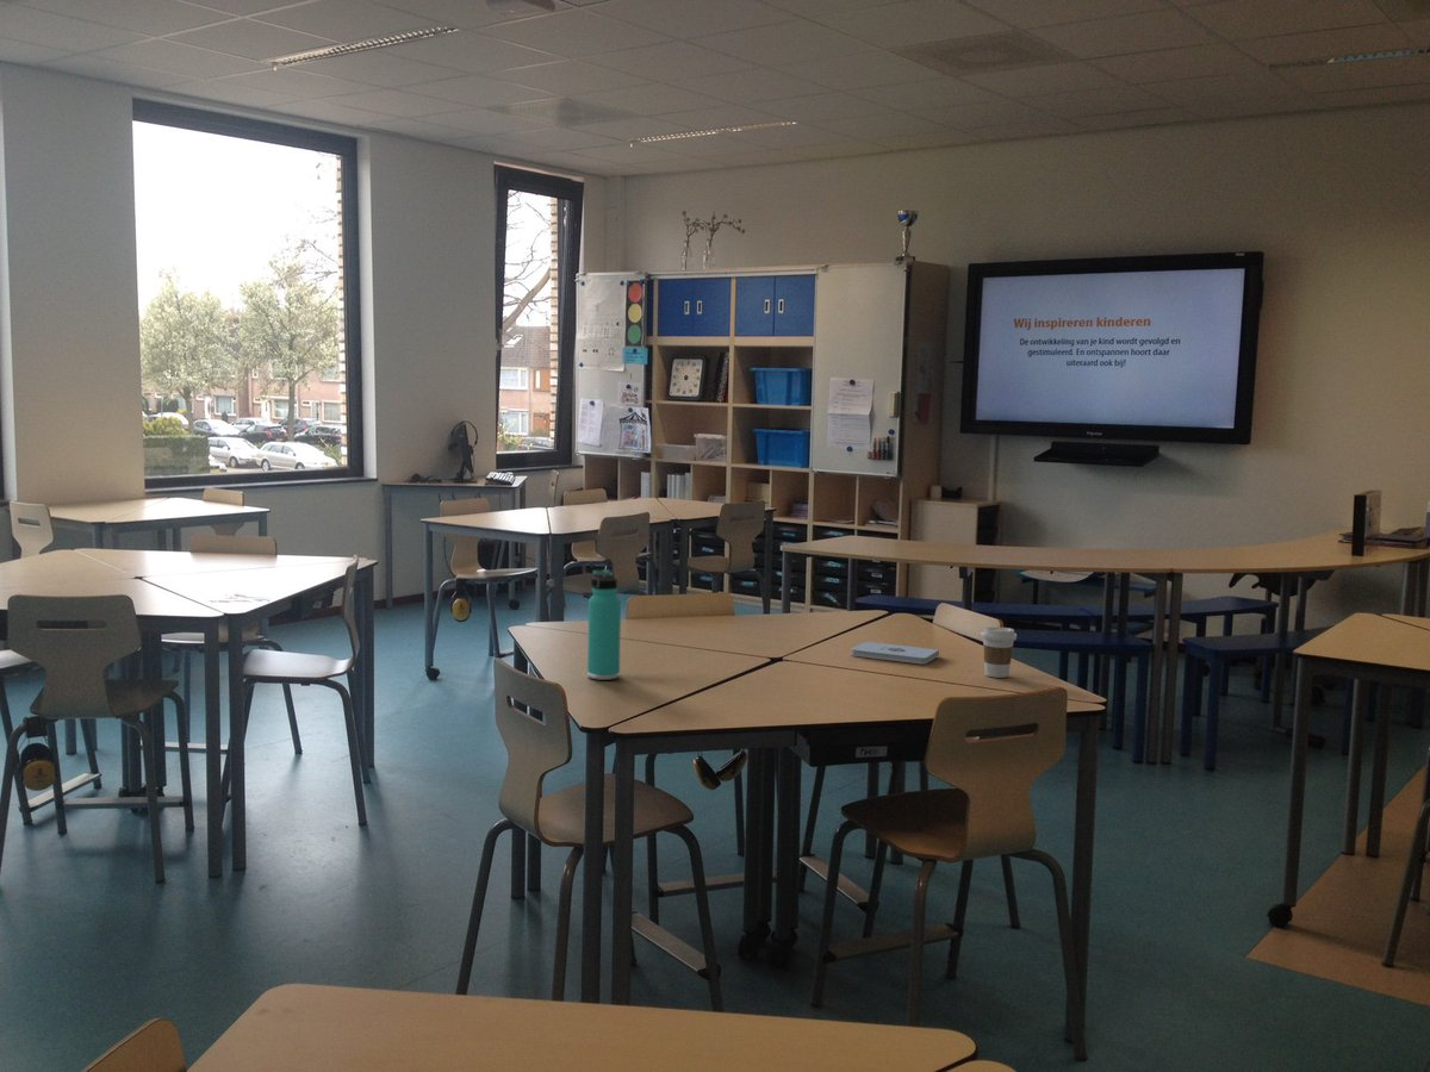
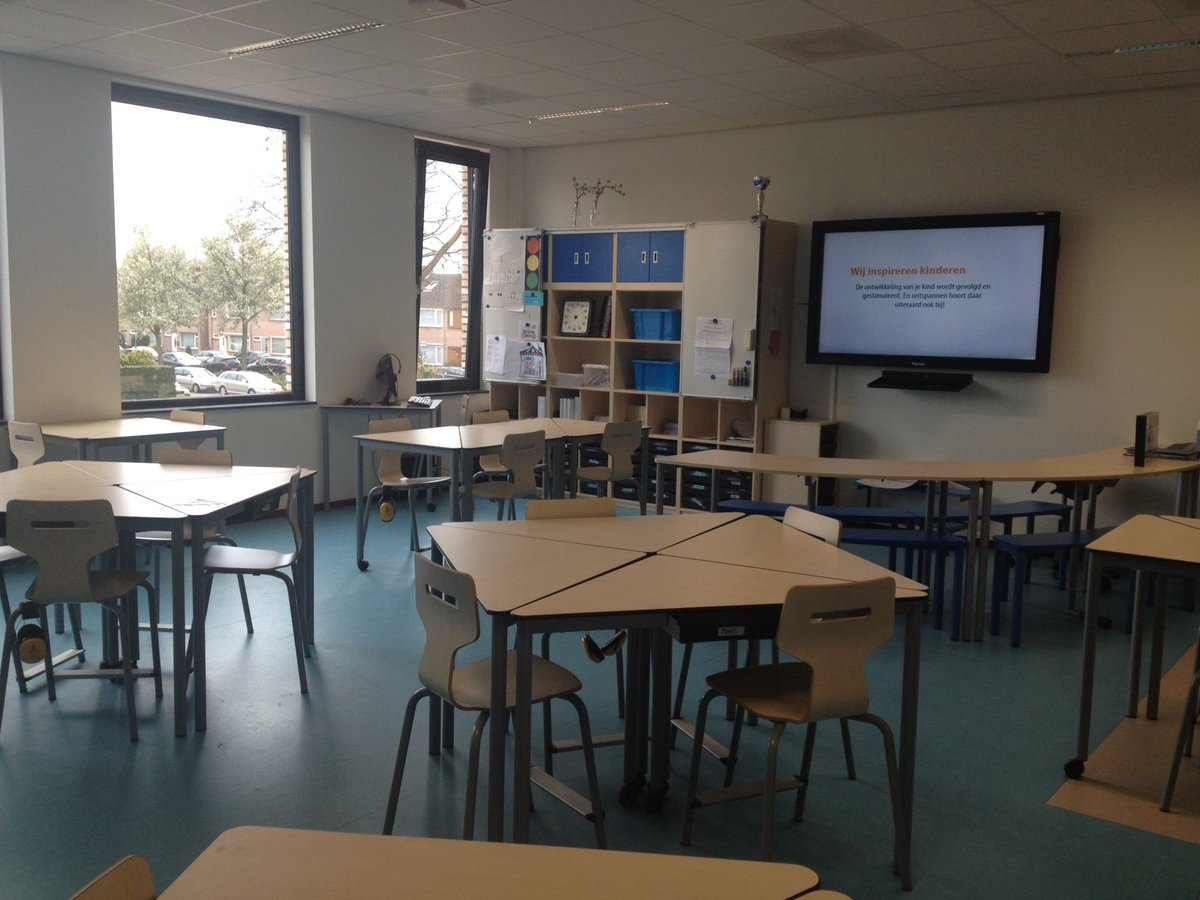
- coffee cup [980,627,1018,679]
- notepad [850,641,940,665]
- thermos bottle [586,568,622,681]
